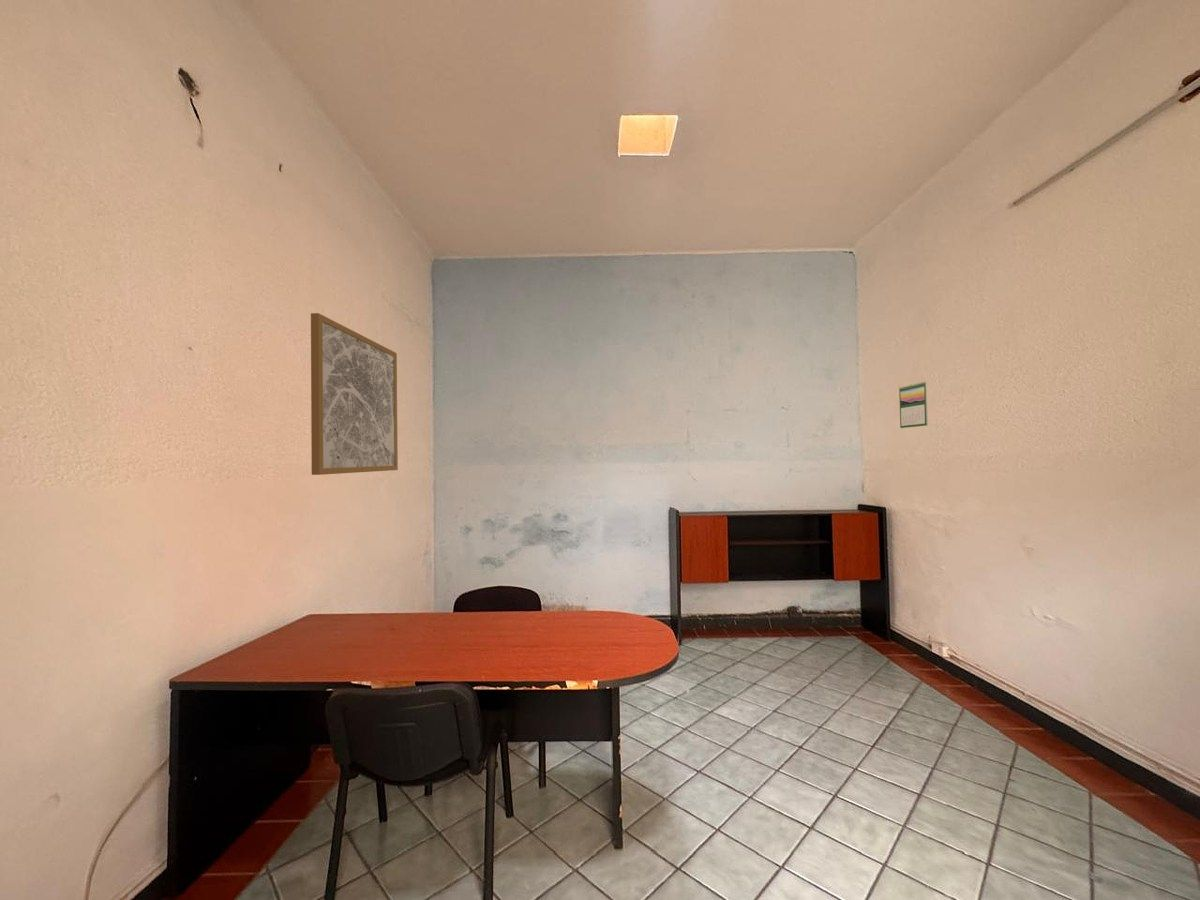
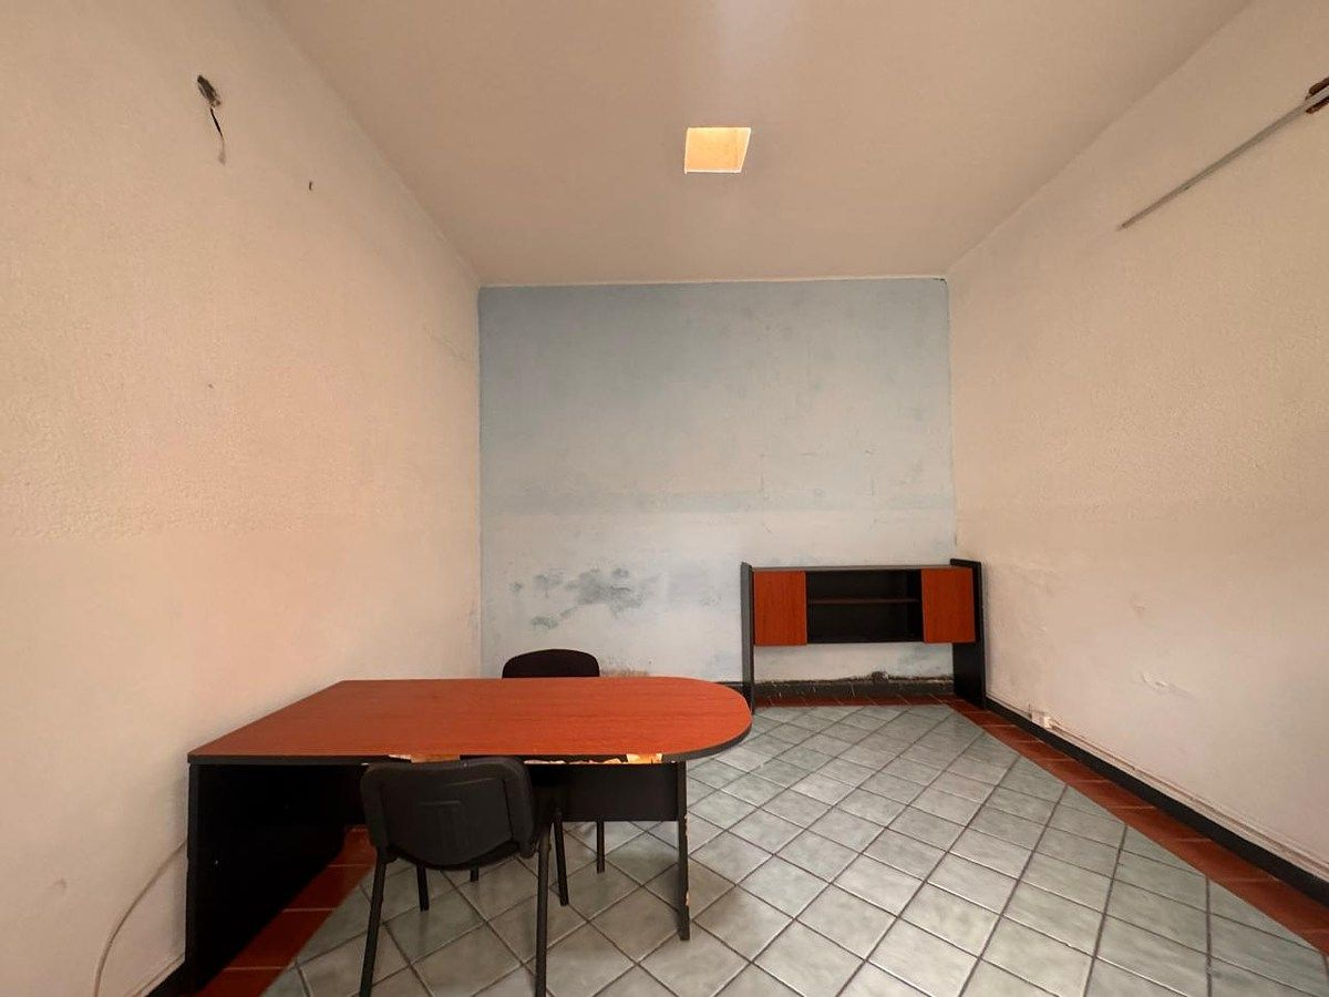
- calendar [898,380,929,429]
- wall art [310,312,399,476]
